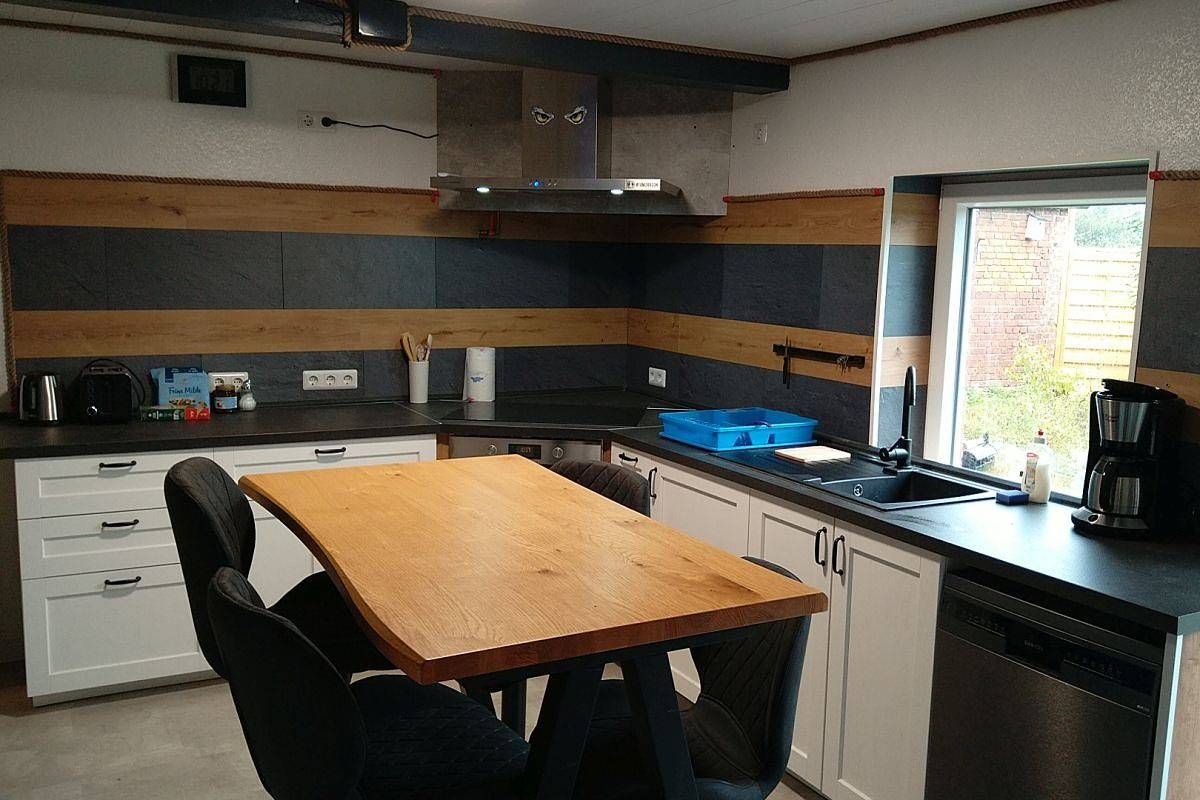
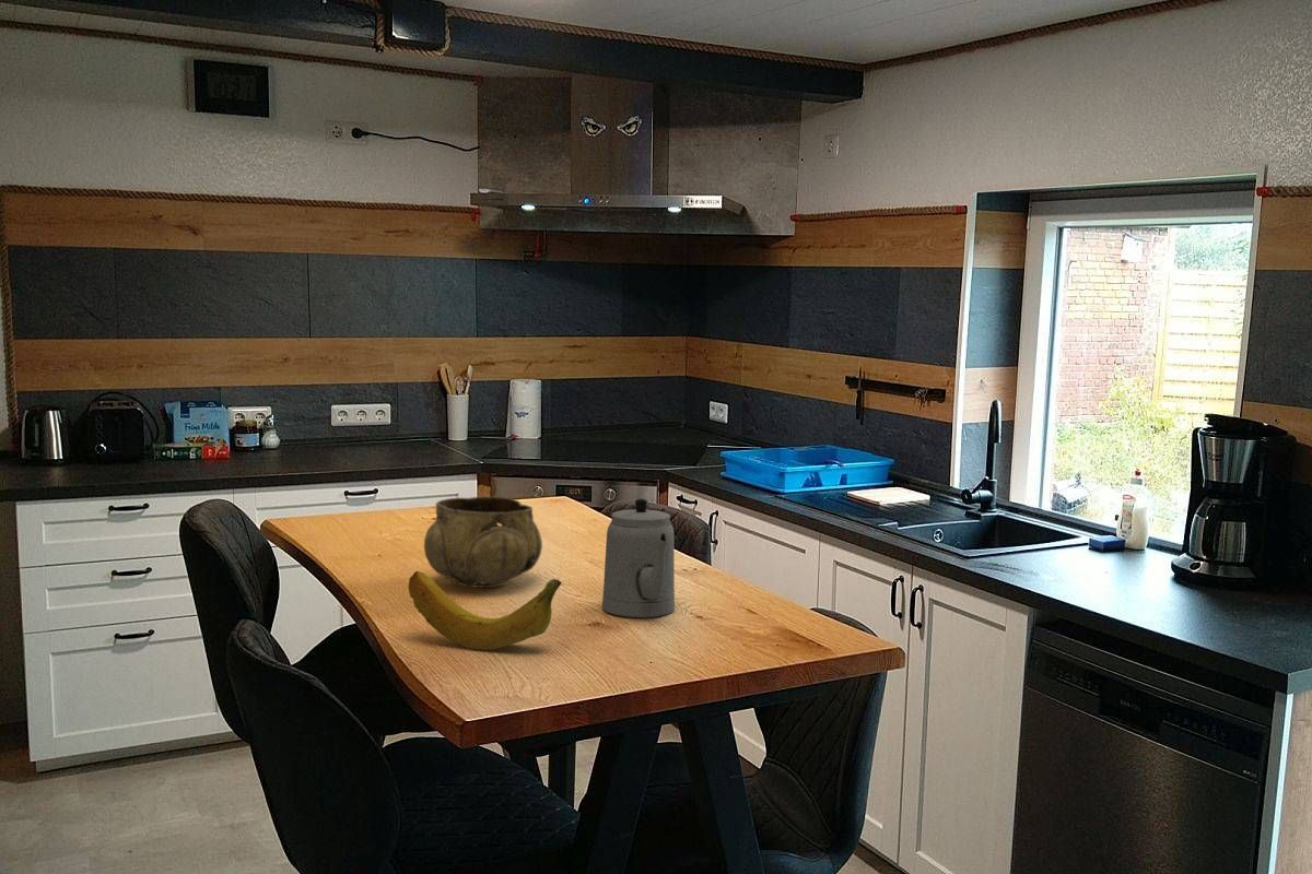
+ decorative bowl [423,495,543,589]
+ fruit [408,570,562,651]
+ teapot [601,498,676,618]
